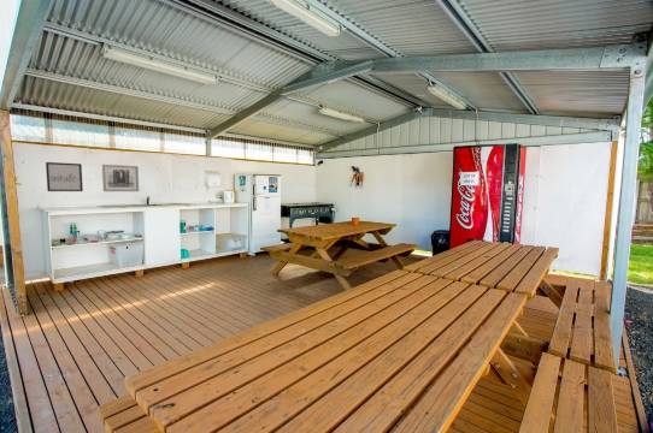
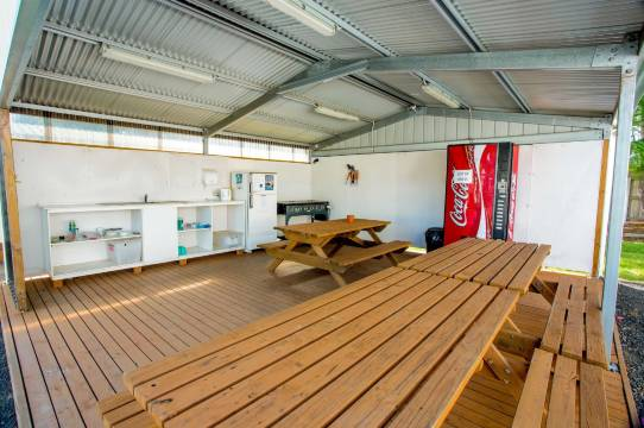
- wall art [101,164,140,192]
- wall art [45,161,84,192]
